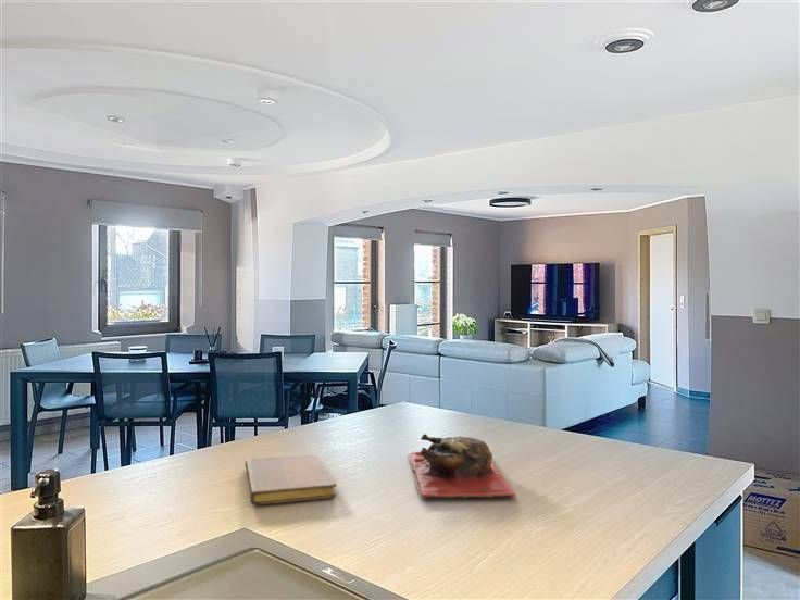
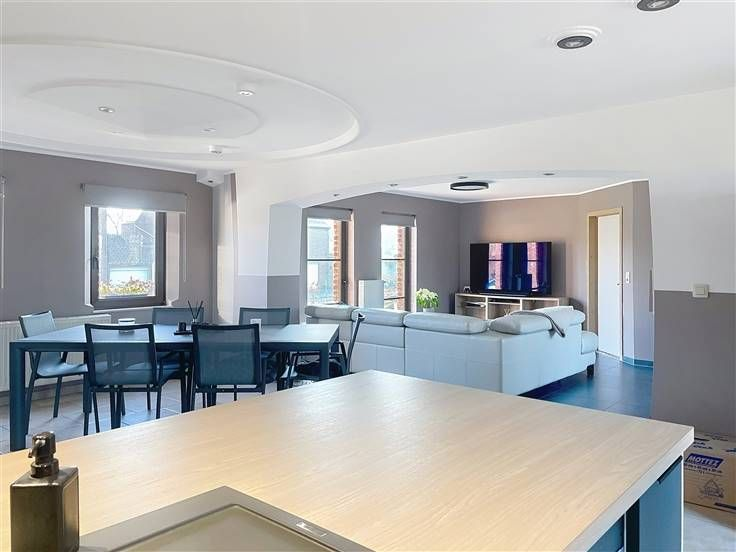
- cutting board [407,433,517,500]
- notebook [243,453,337,505]
